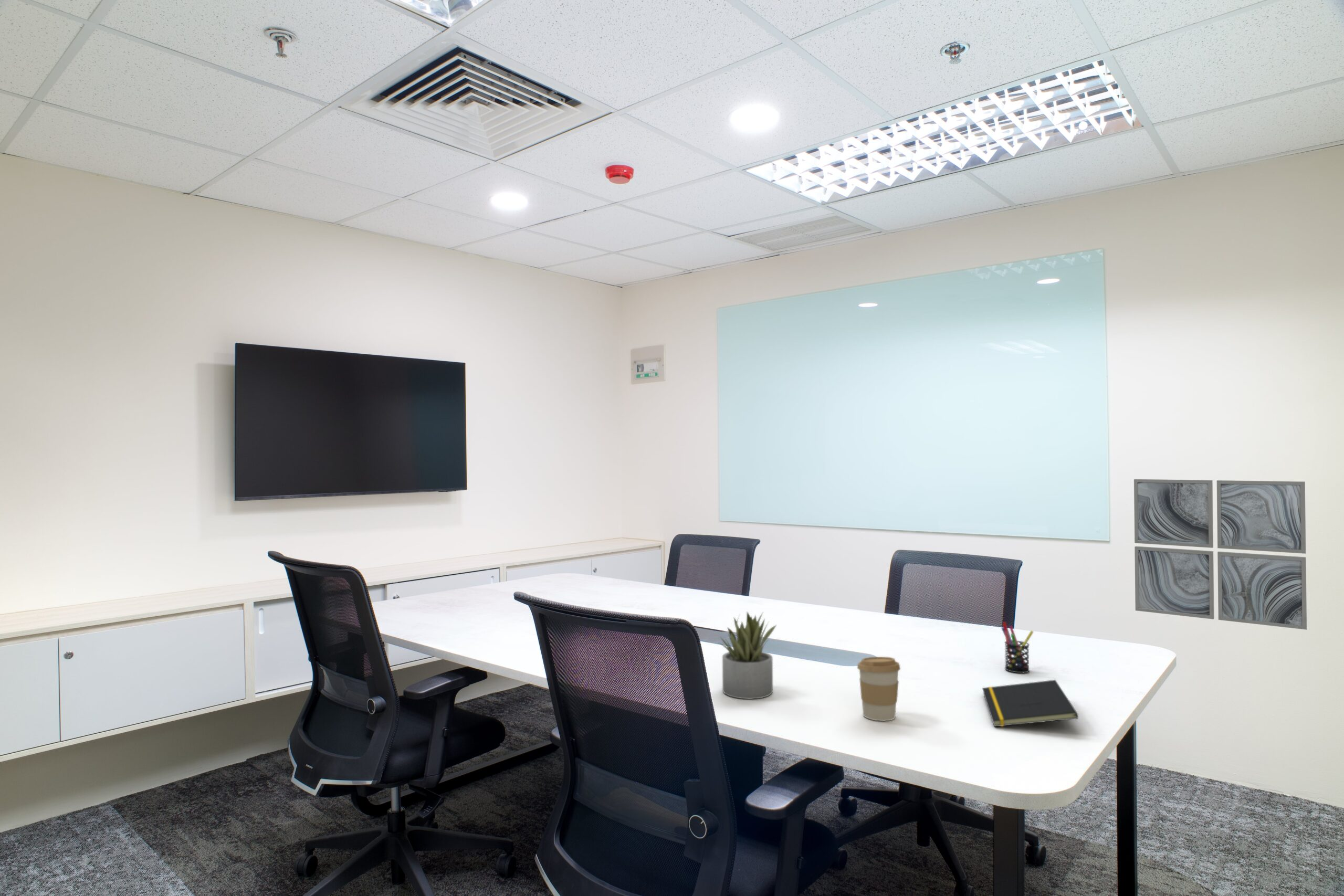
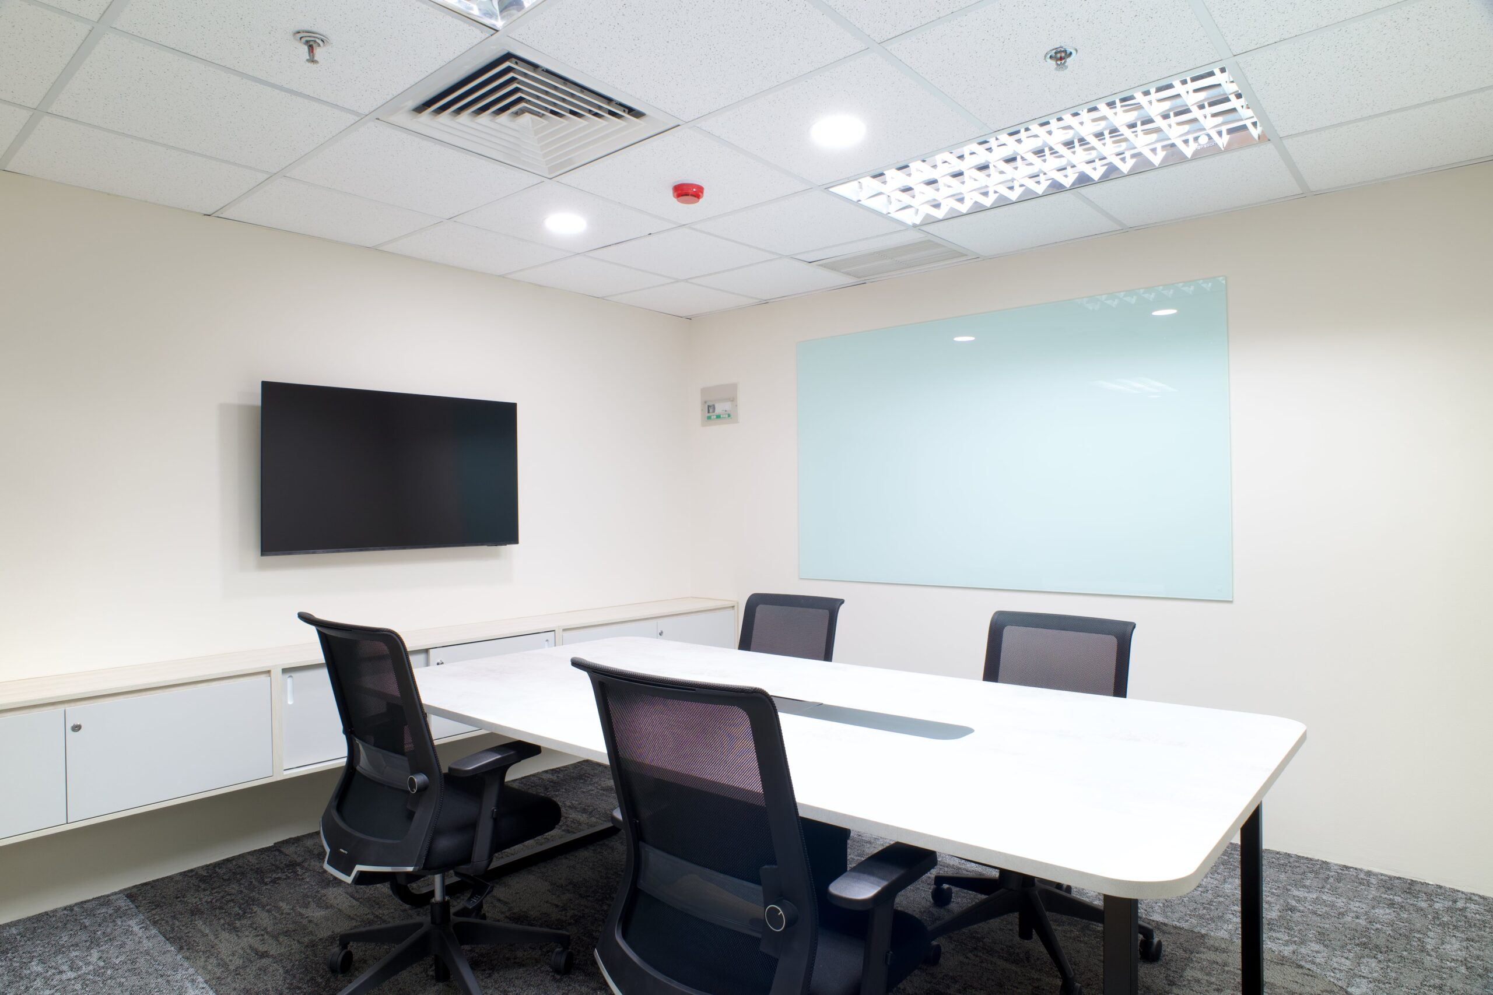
- coffee cup [857,656,901,722]
- notepad [982,679,1079,728]
- wall art [1133,479,1307,630]
- pen holder [1001,621,1034,673]
- succulent plant [718,611,777,700]
